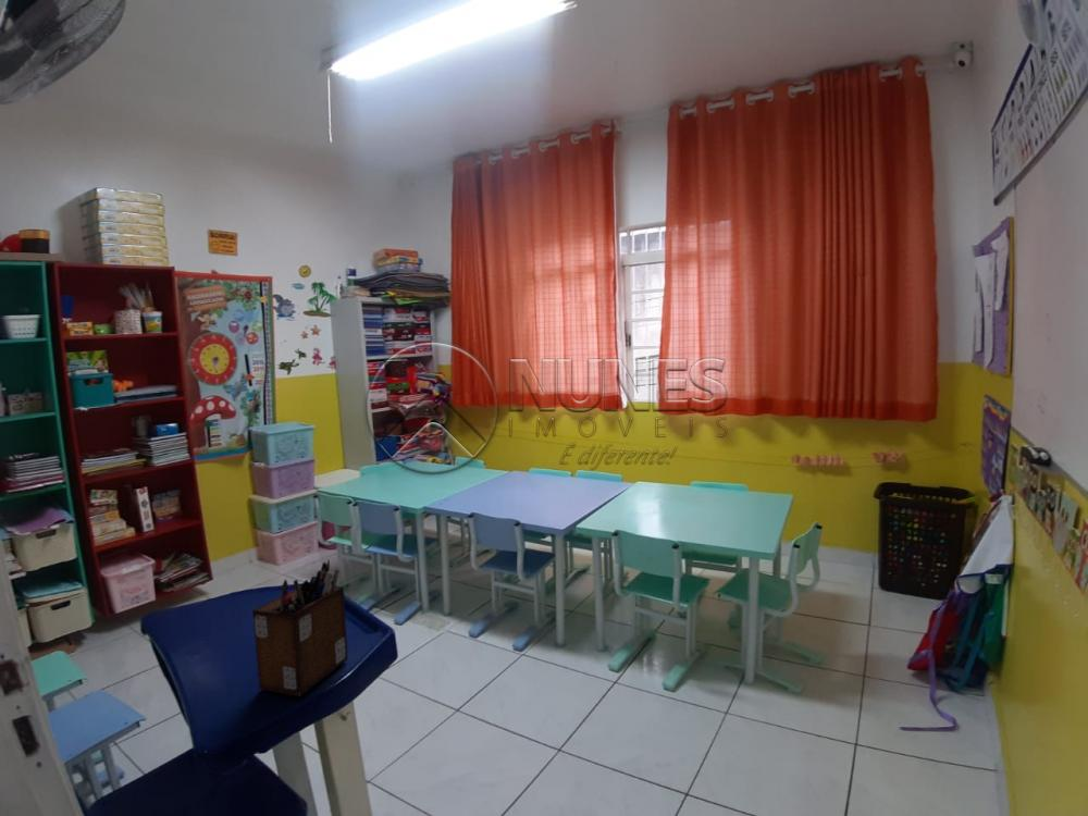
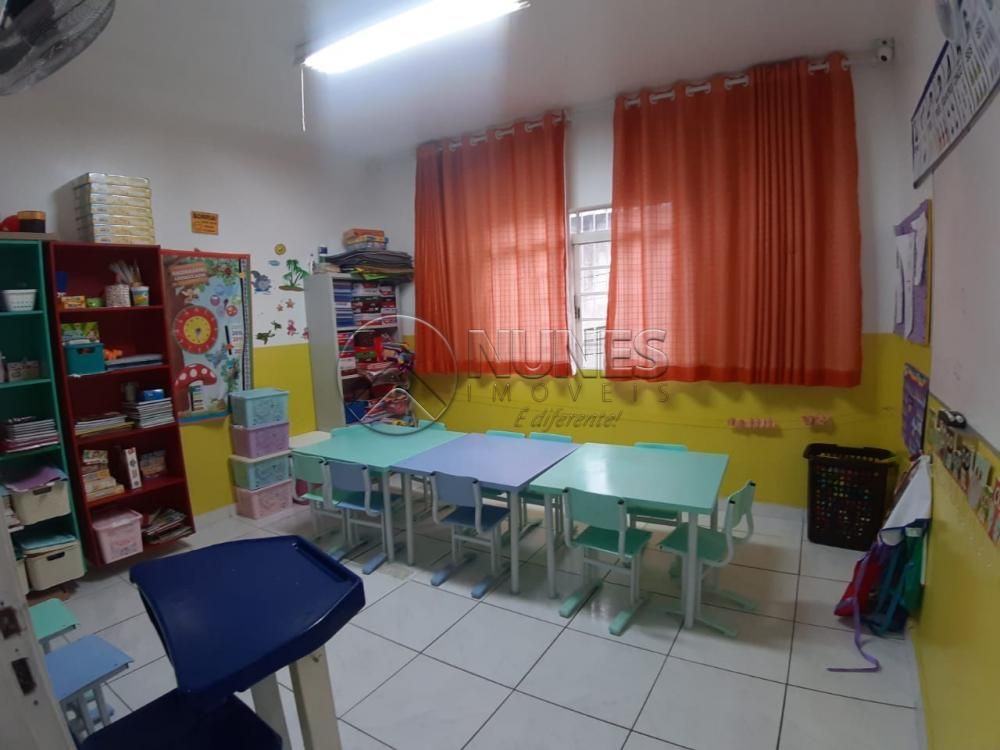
- desk organizer [251,558,349,697]
